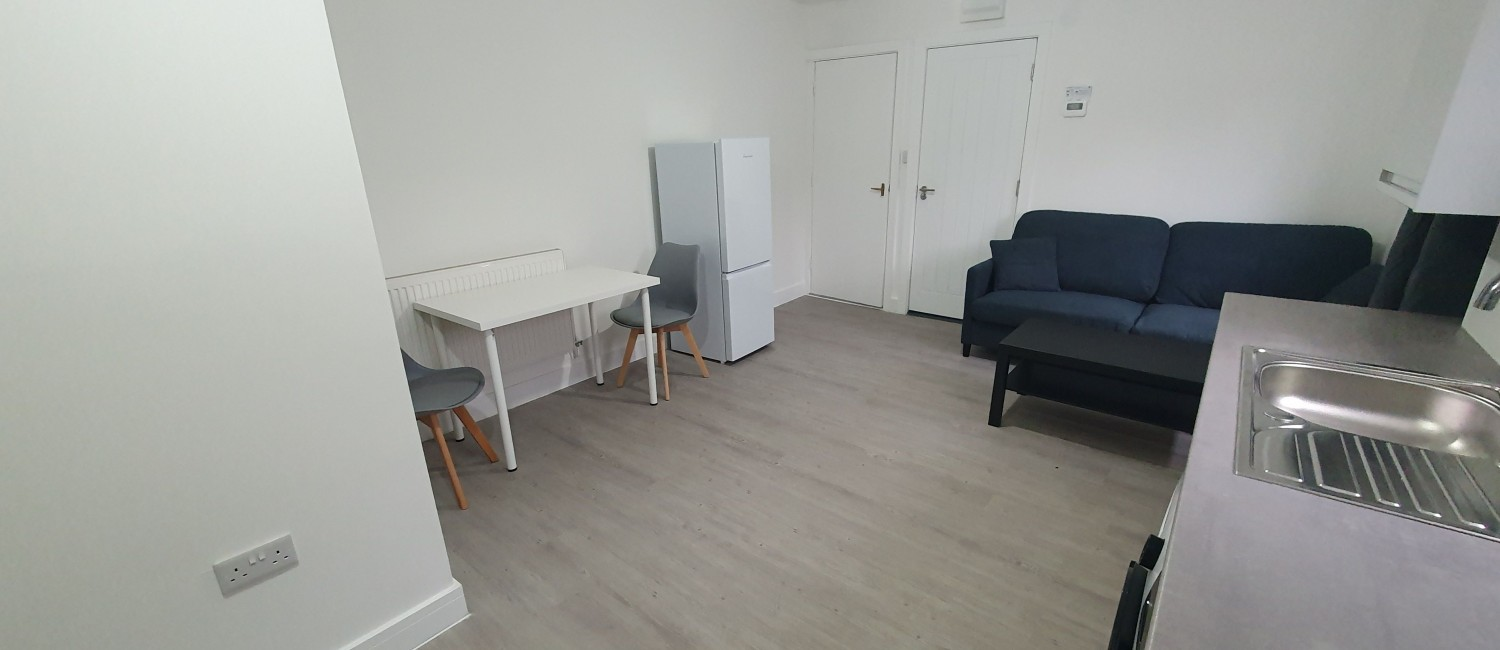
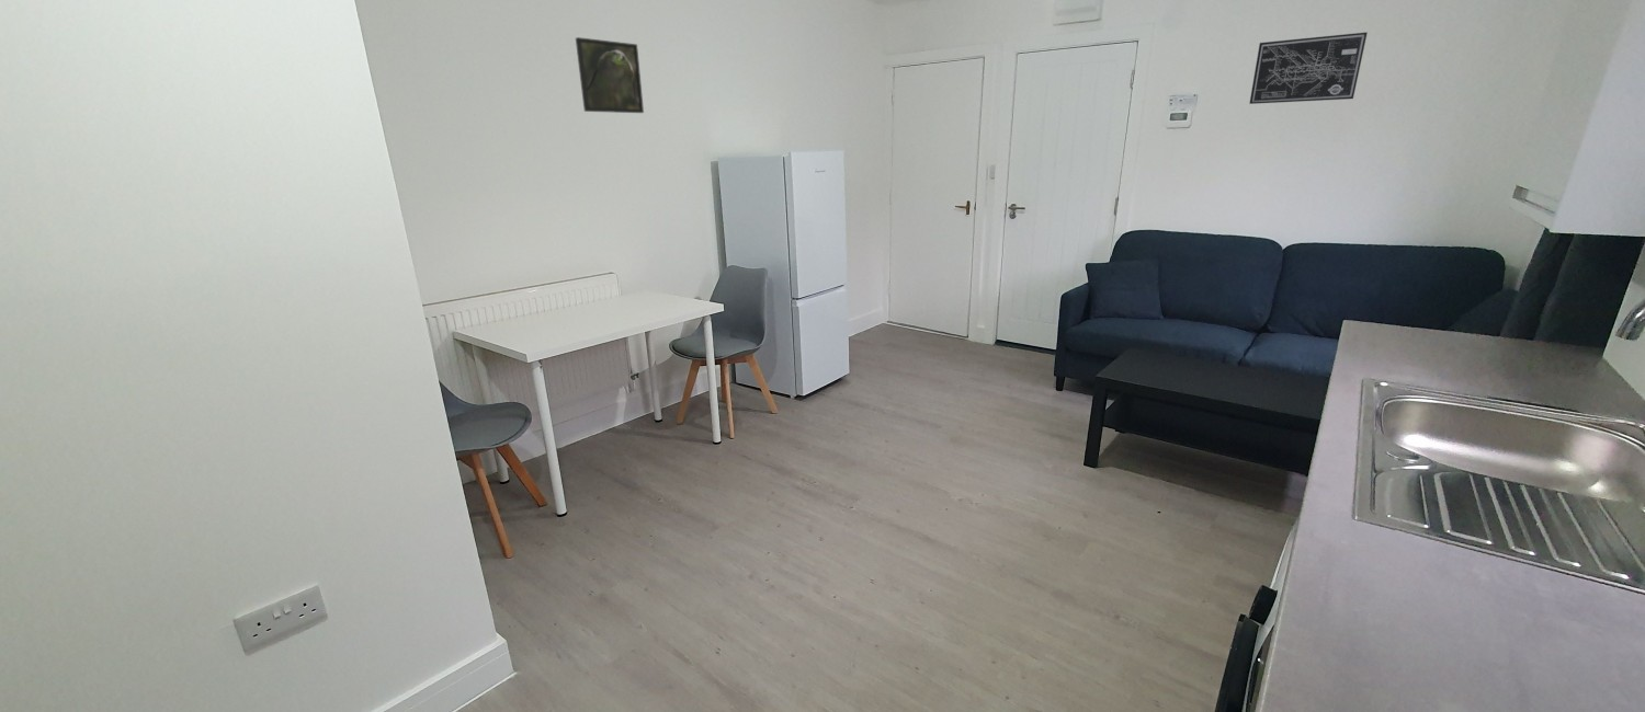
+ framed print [575,36,645,114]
+ wall art [1248,32,1369,105]
